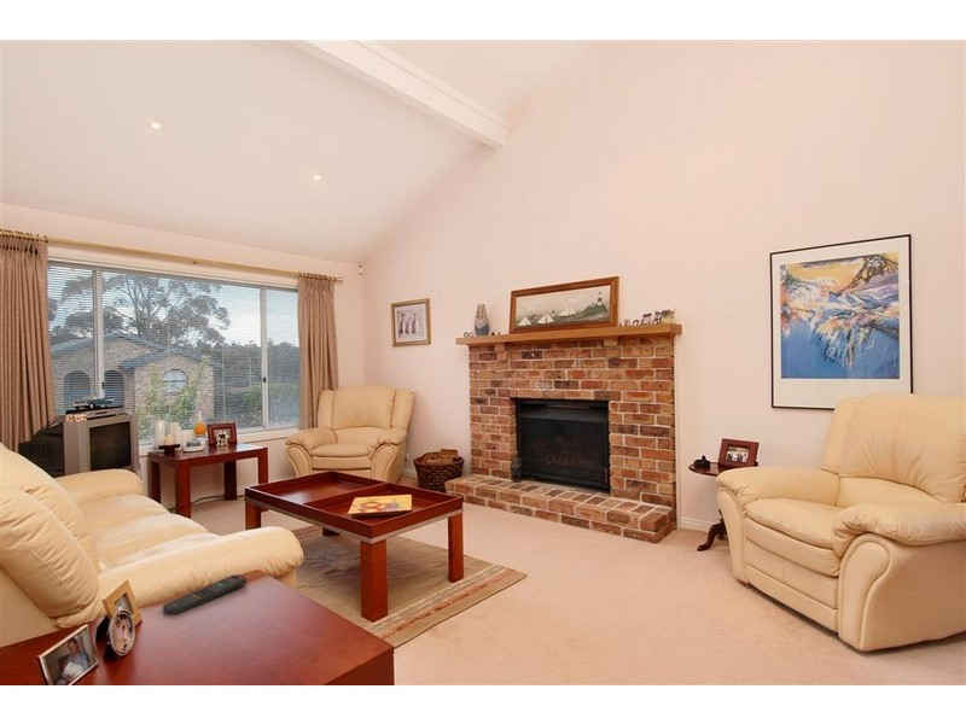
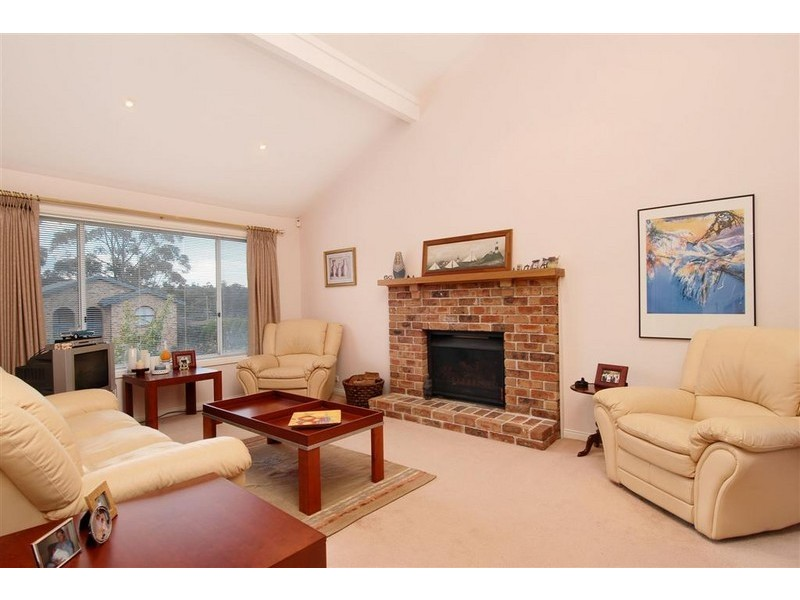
- remote control [162,573,248,617]
